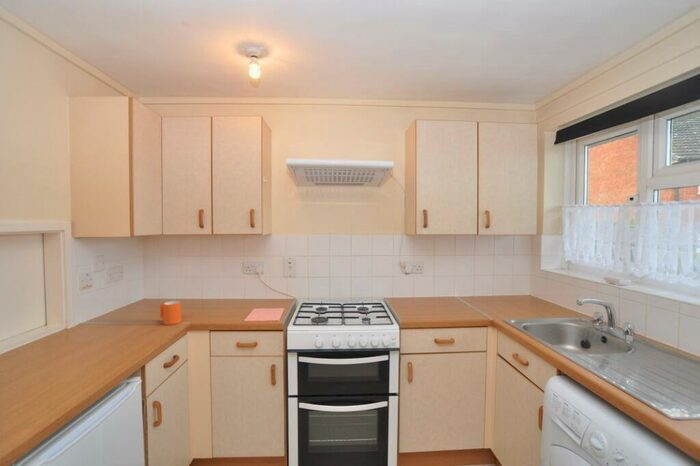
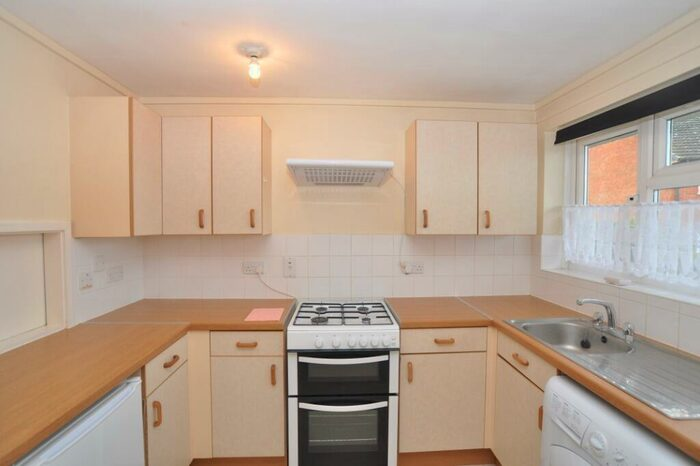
- mug [159,300,182,326]
